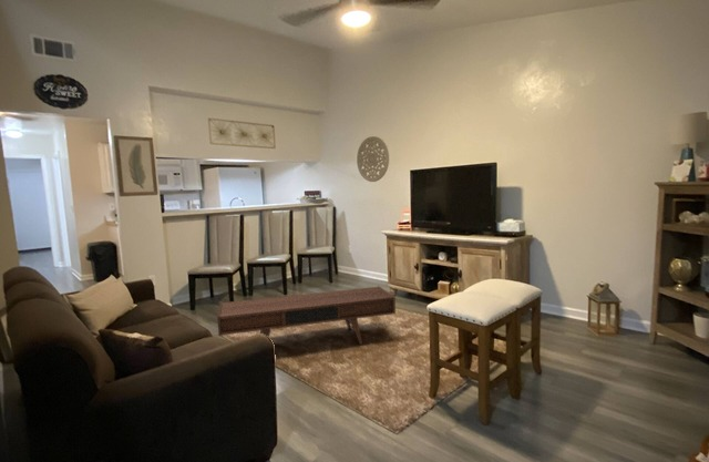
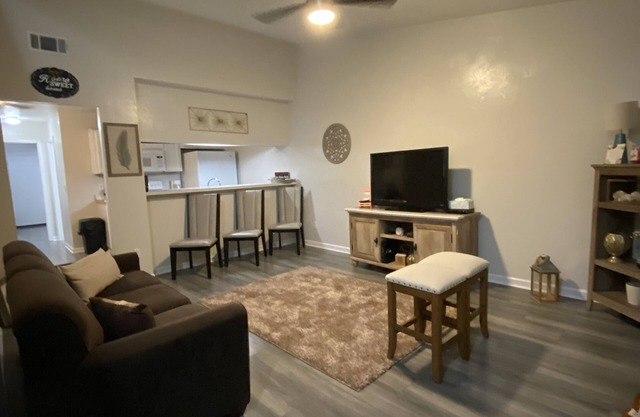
- coffee table [216,285,397,346]
